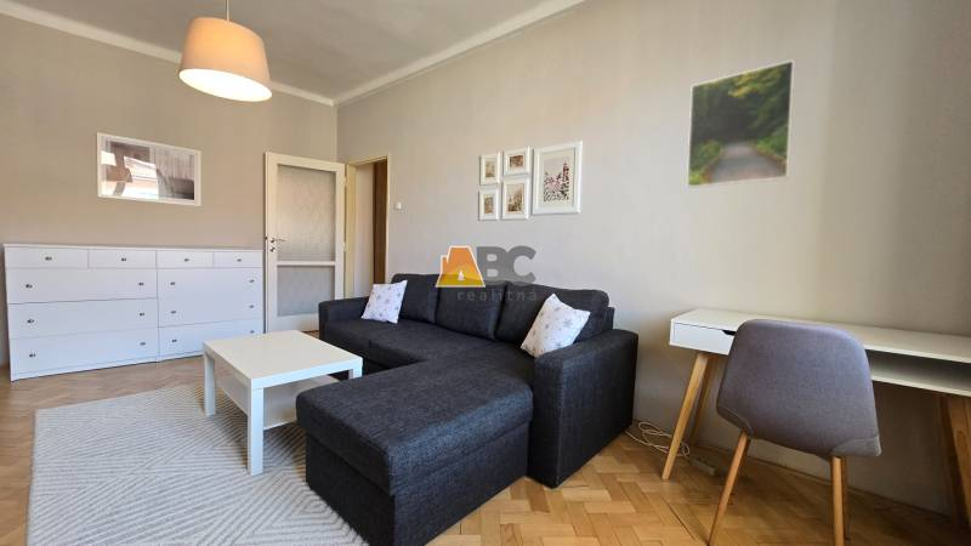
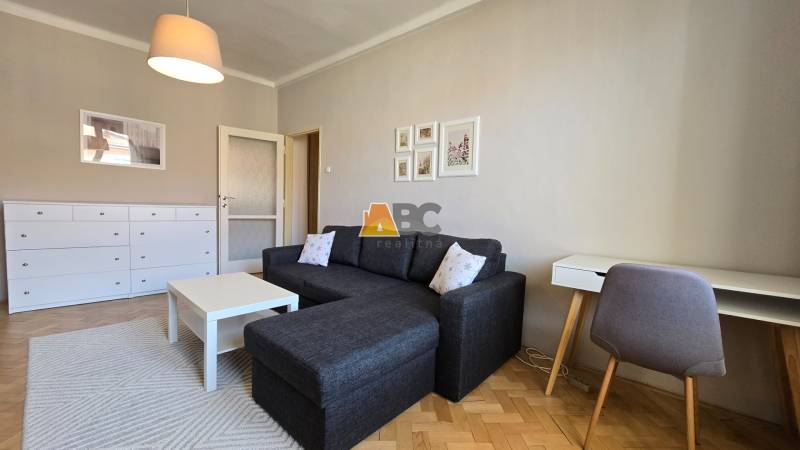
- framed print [686,58,796,189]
